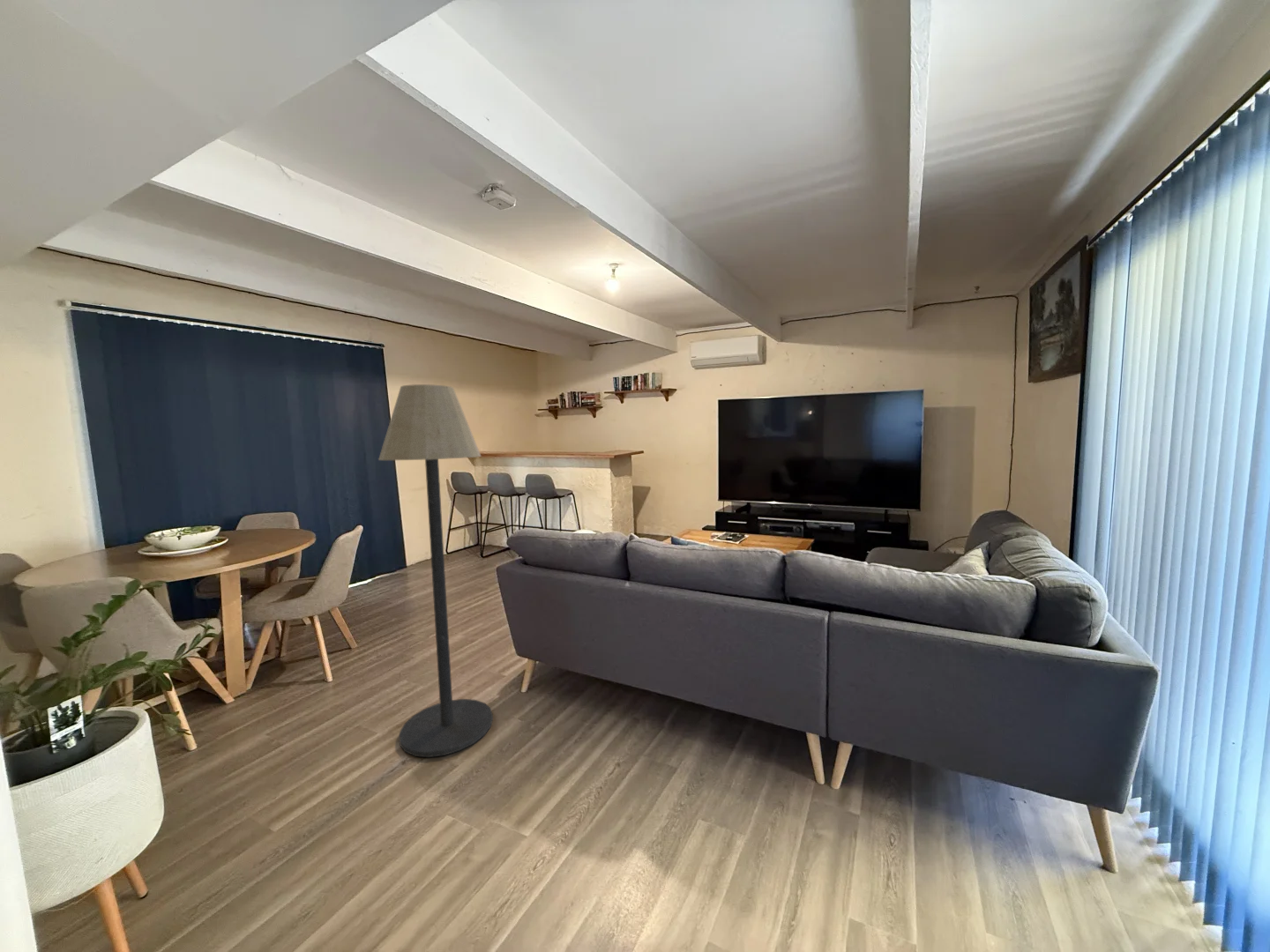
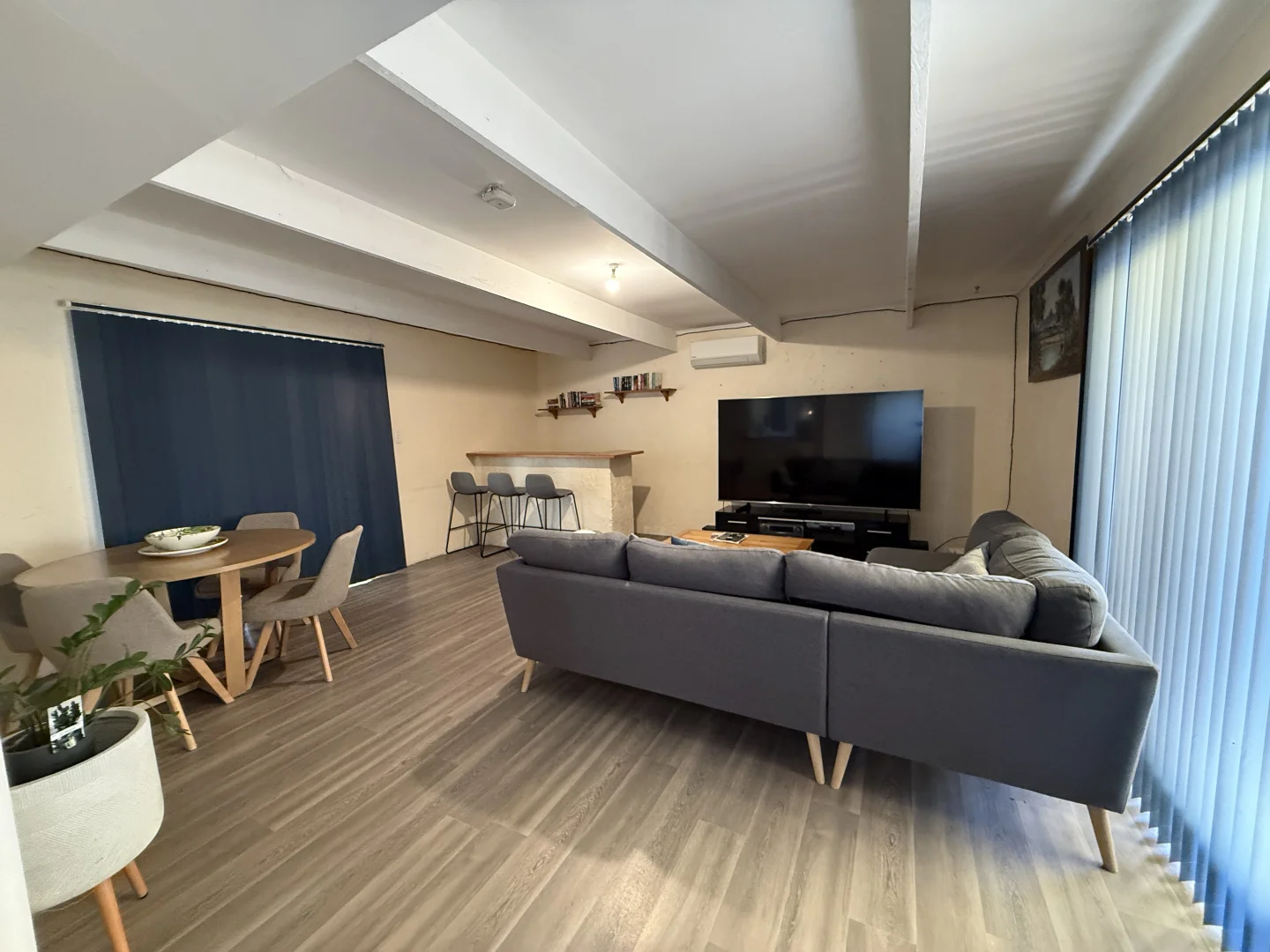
- floor lamp [377,383,494,758]
